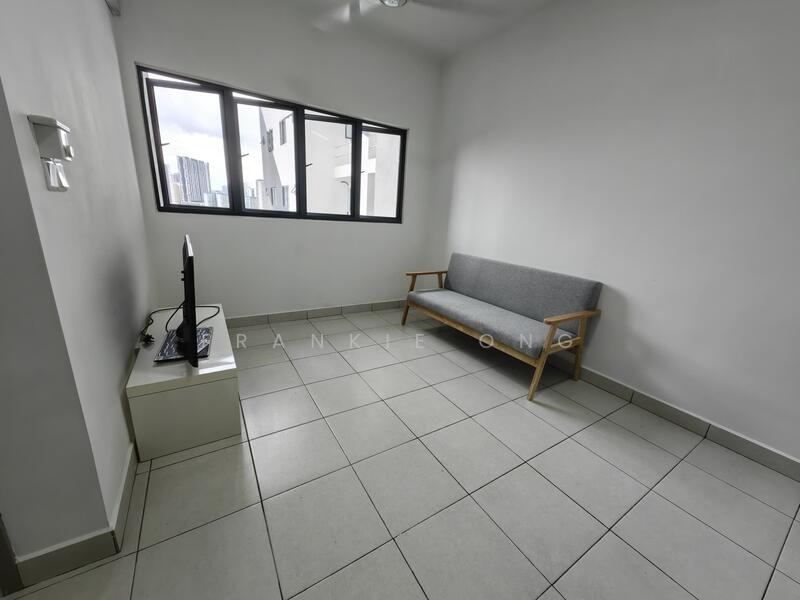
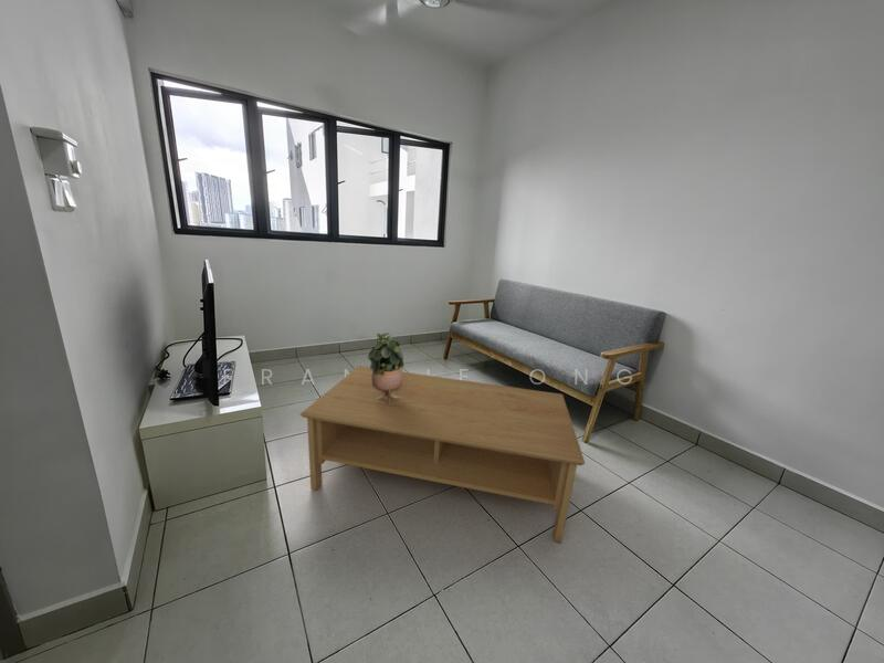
+ coffee table [299,365,587,544]
+ potted plant [367,332,404,404]
